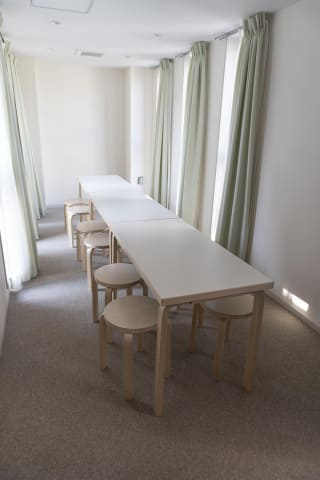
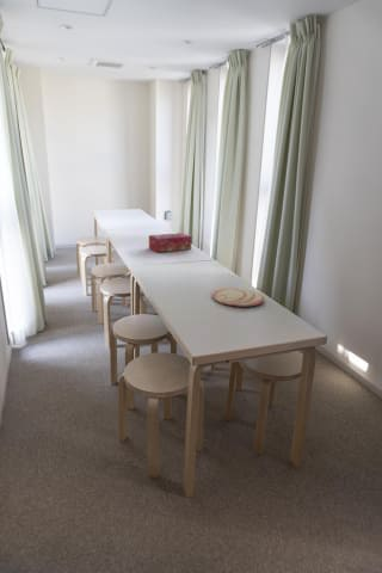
+ plate [211,286,265,308]
+ tissue box [148,232,193,253]
